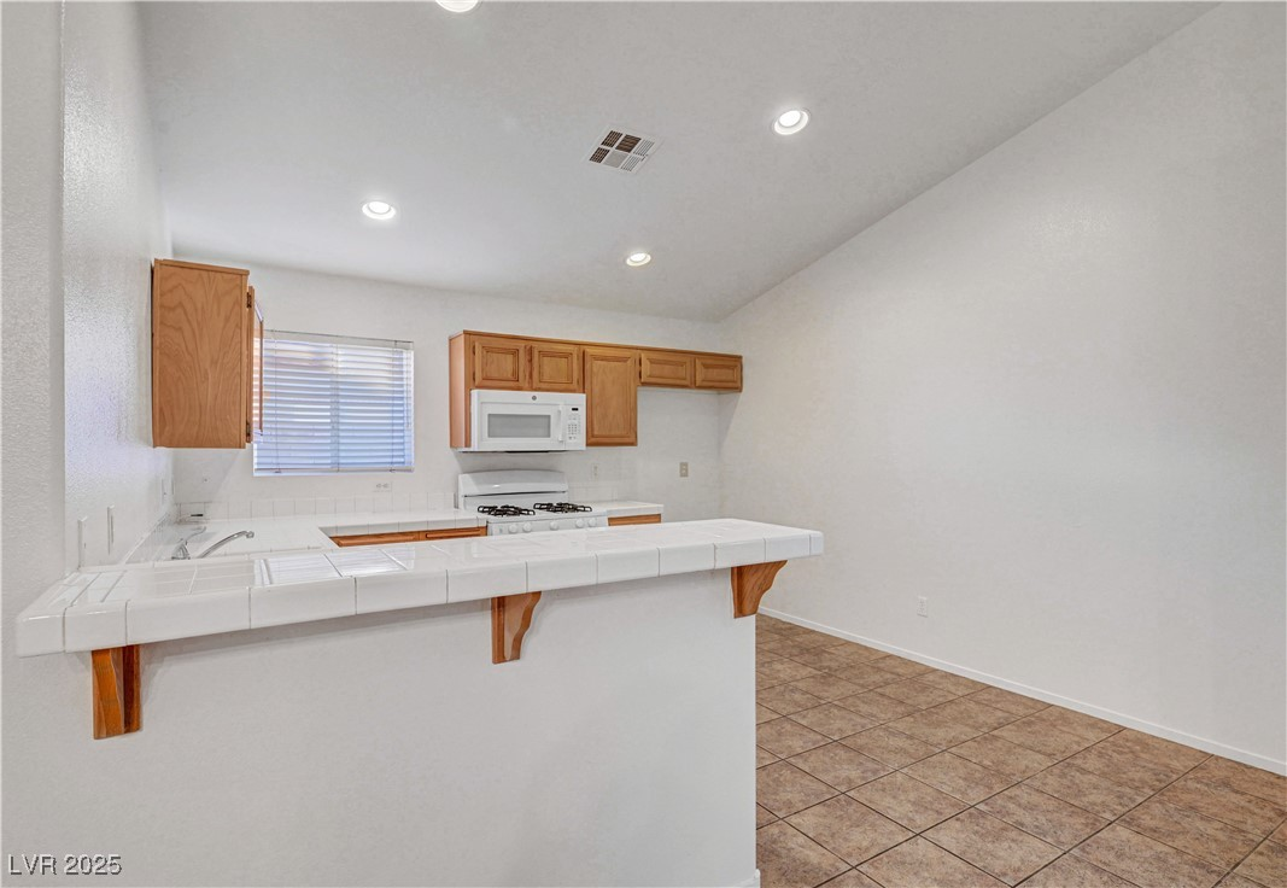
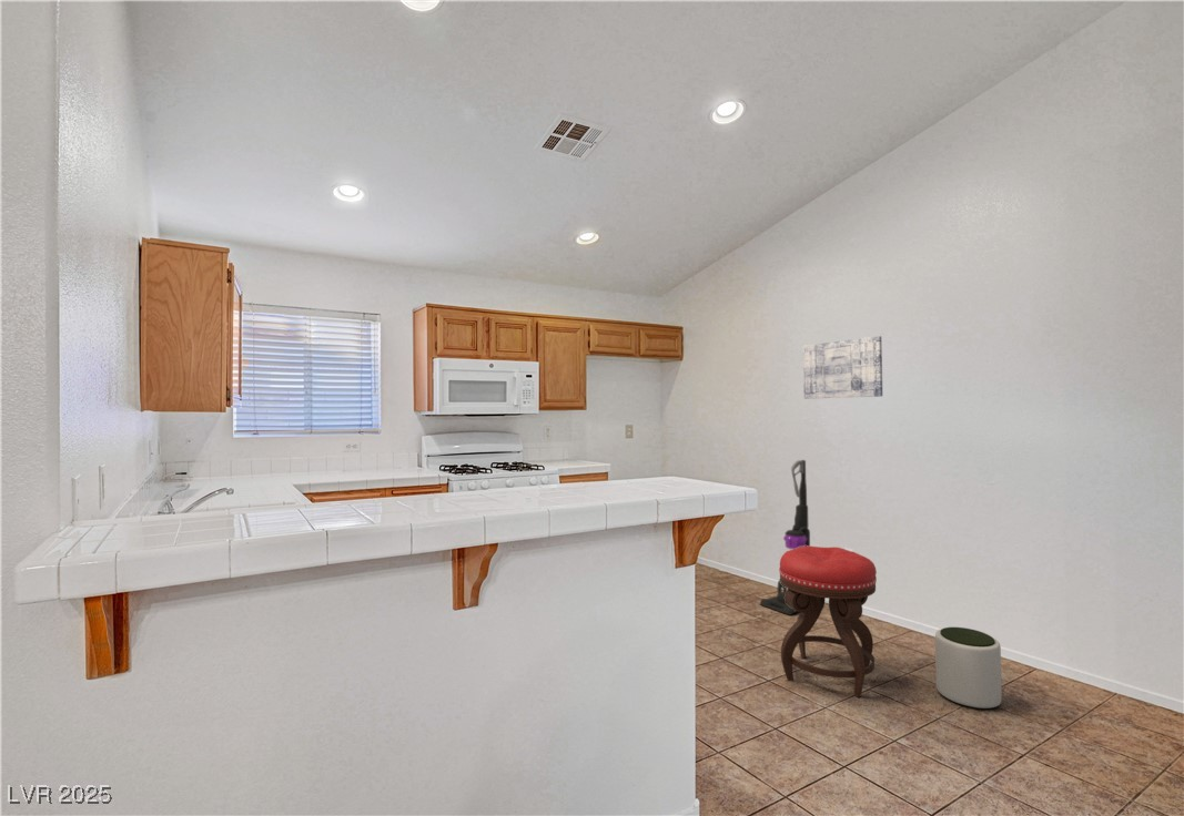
+ plant pot [934,626,1003,710]
+ vacuum cleaner [759,459,811,616]
+ stool [778,545,878,698]
+ wall art [802,335,883,400]
